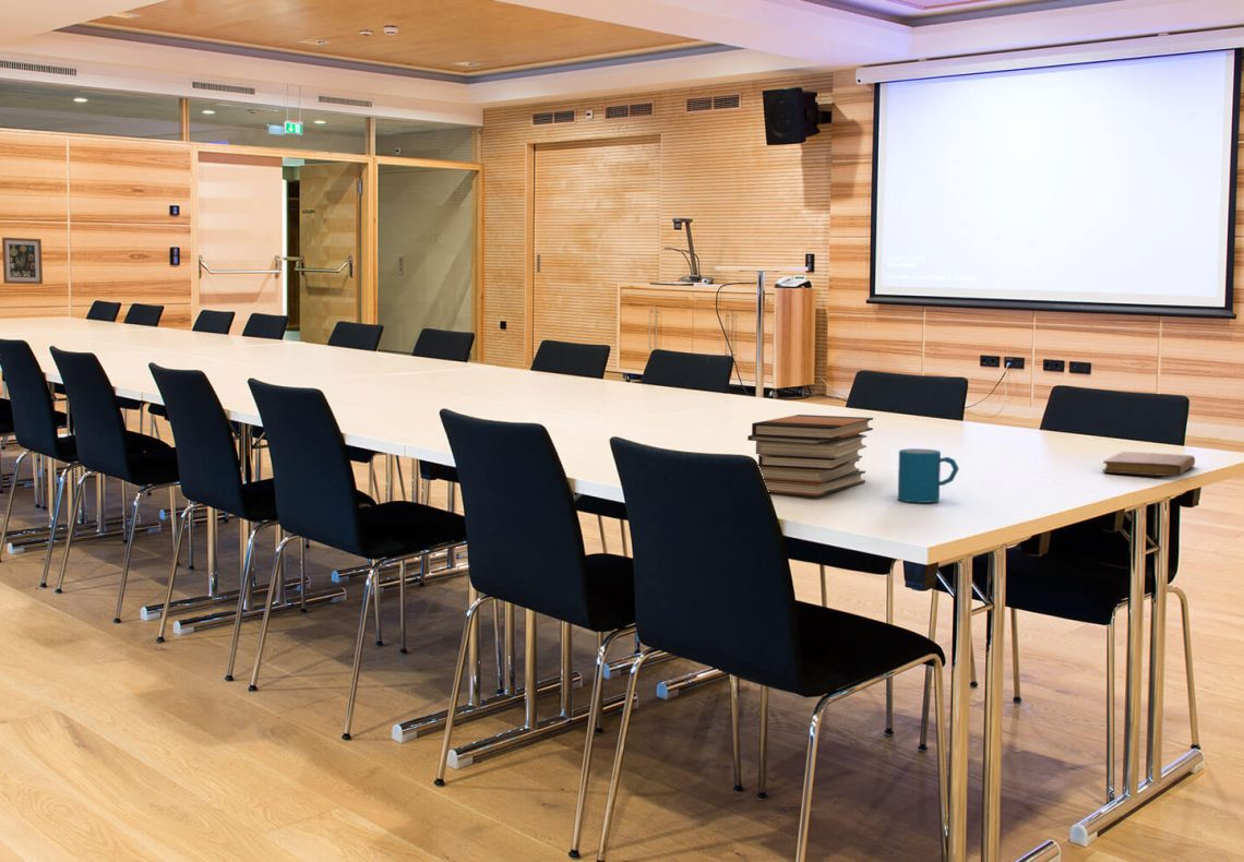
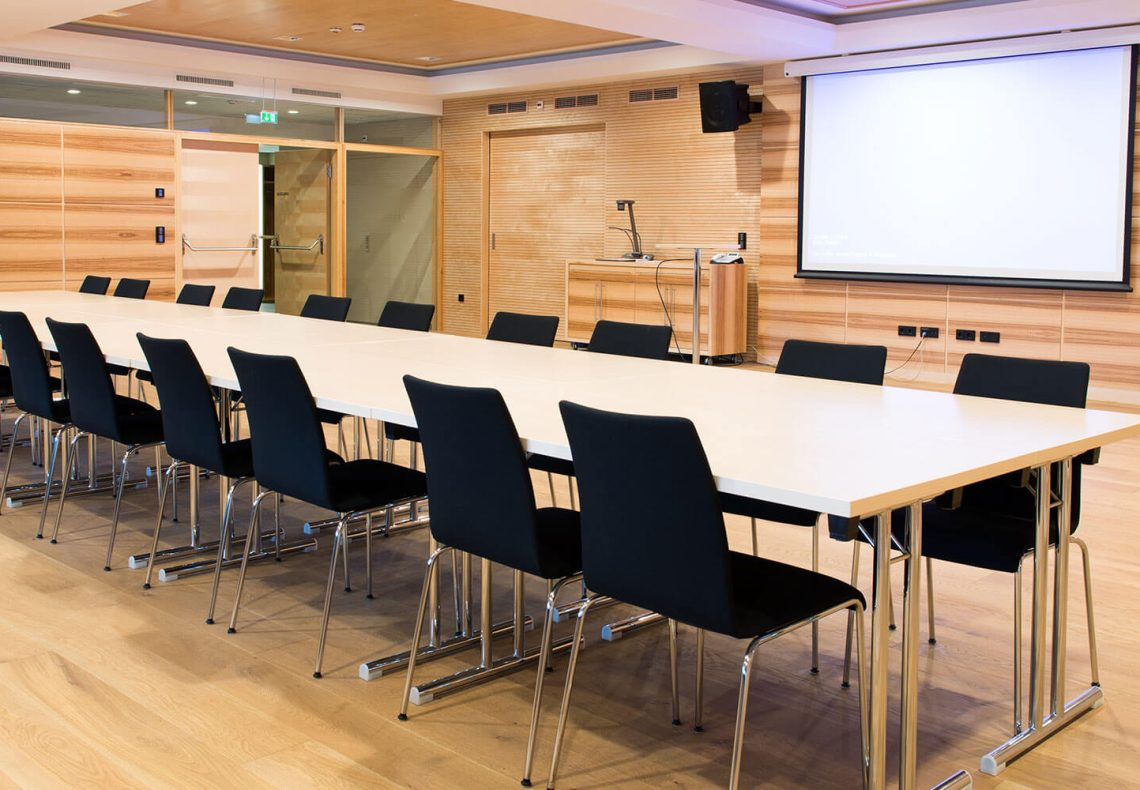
- notebook [1102,451,1196,477]
- mug [897,447,960,504]
- book stack [746,414,874,498]
- wall art [1,237,44,285]
